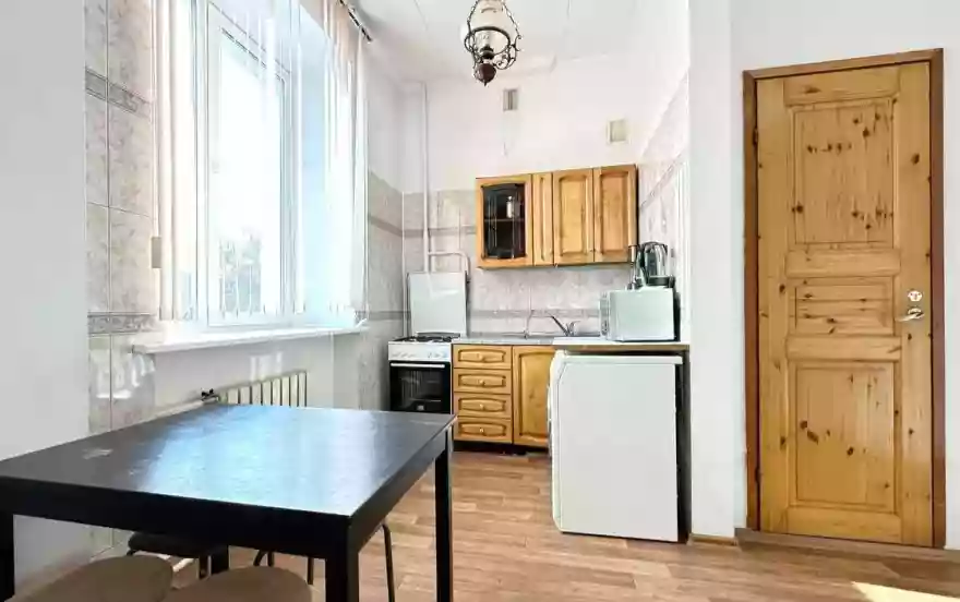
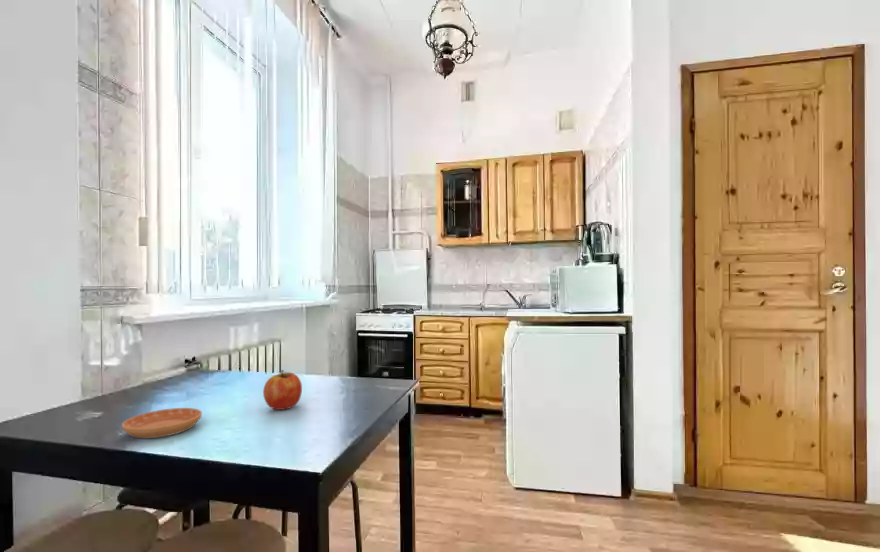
+ fruit [262,369,303,411]
+ saucer [121,407,203,439]
